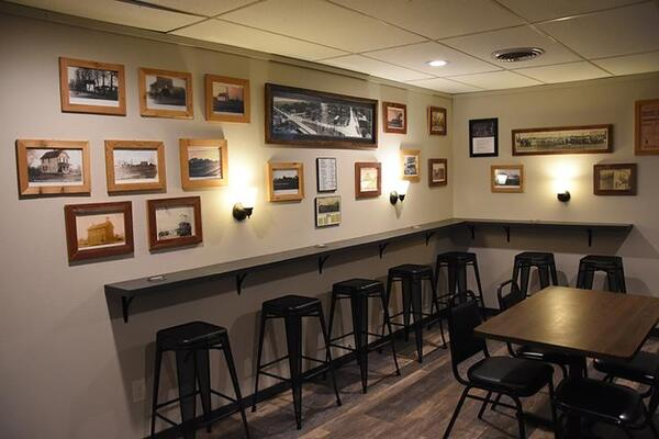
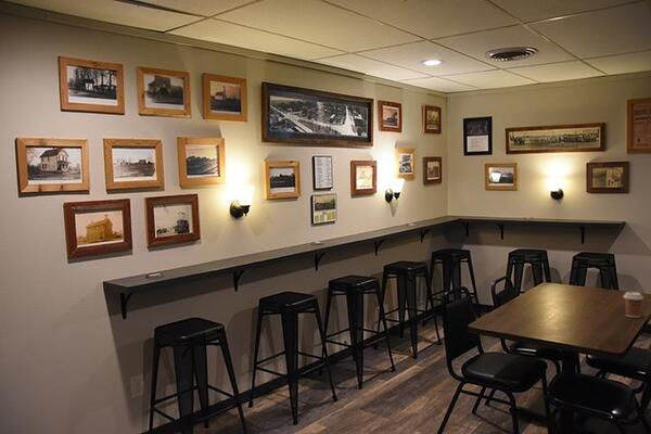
+ coffee cup [623,291,644,319]
